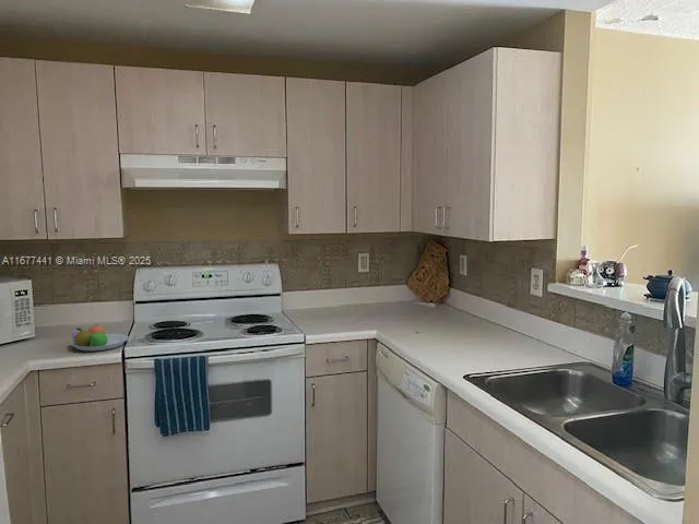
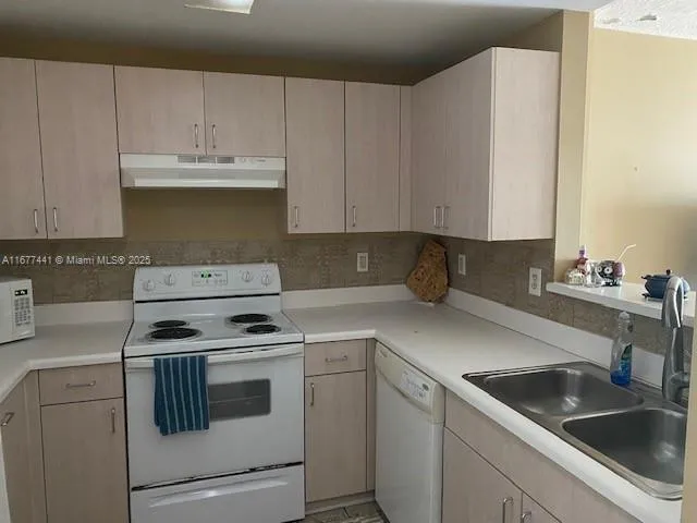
- fruit bowl [70,323,130,352]
